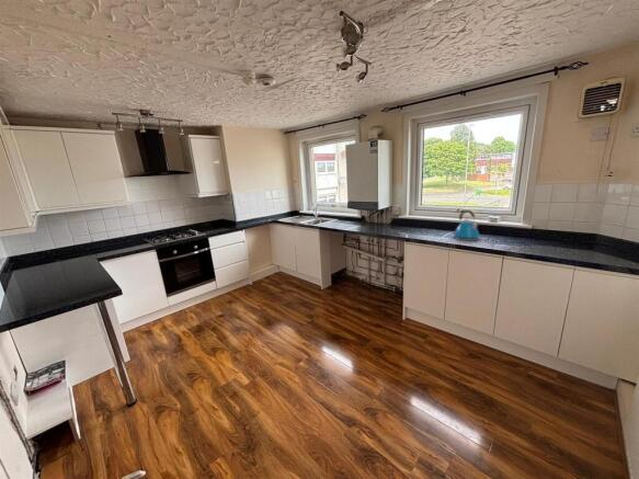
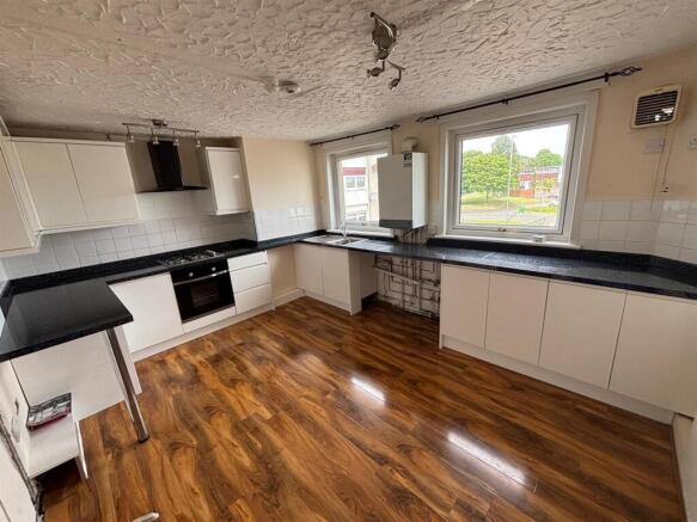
- kettle [453,209,480,242]
